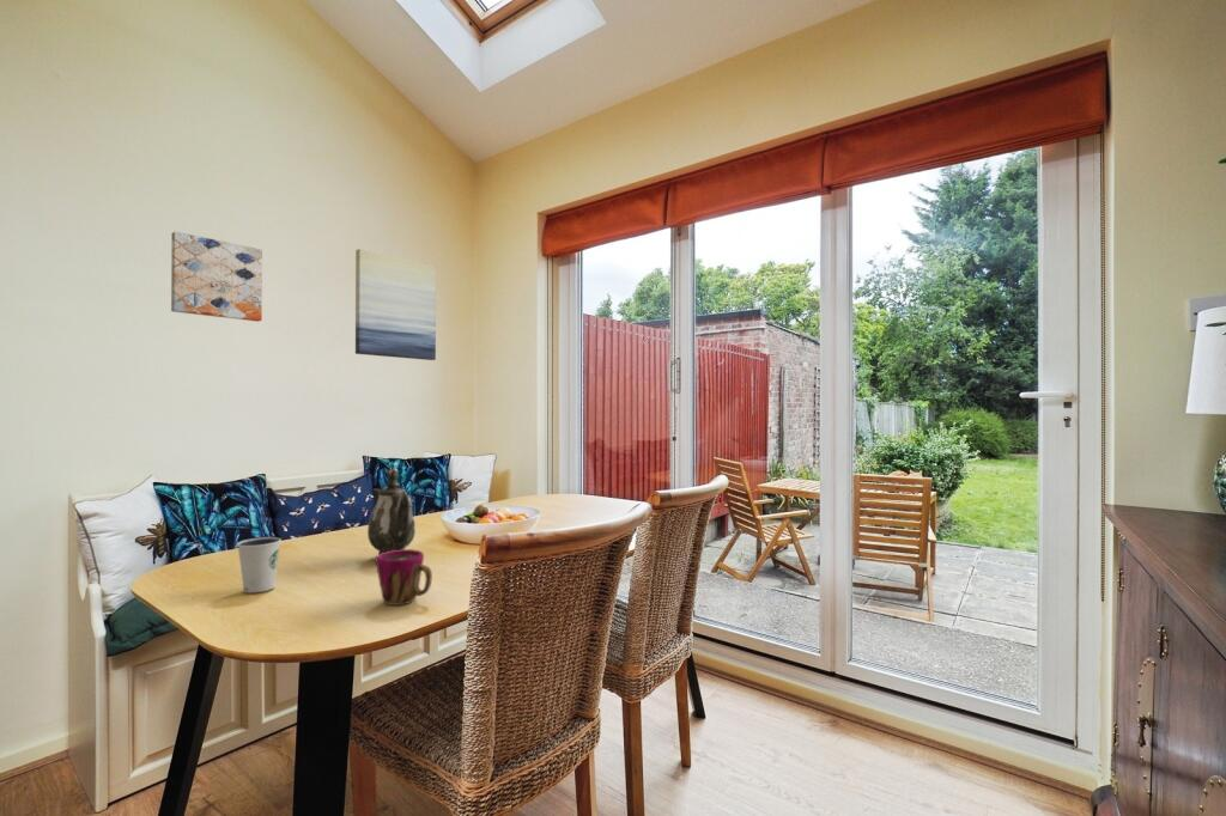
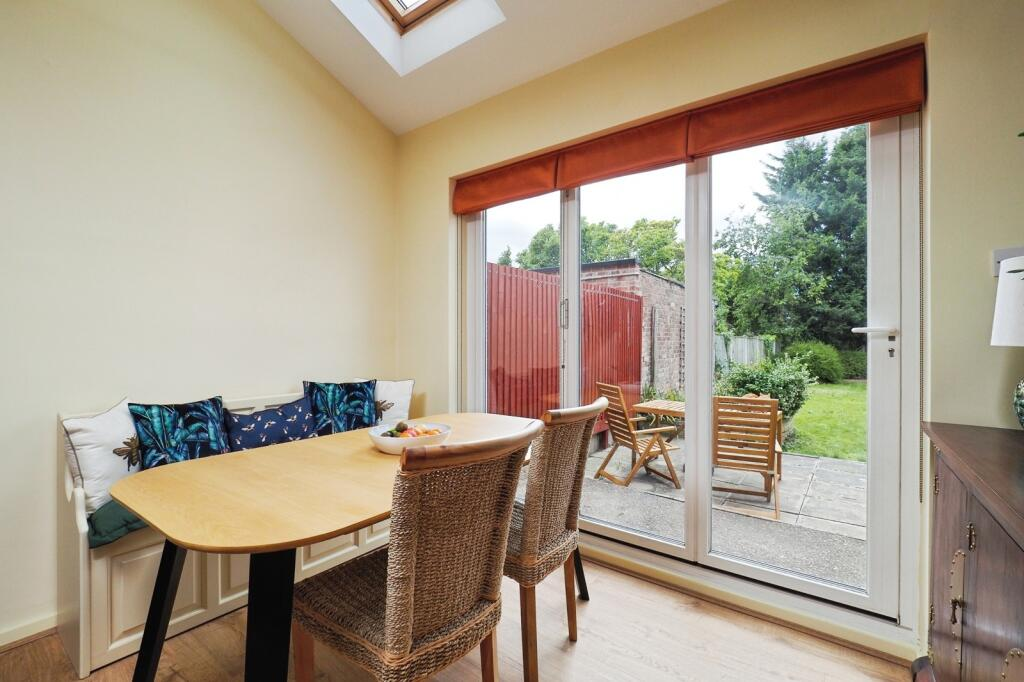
- teapot [366,467,417,561]
- wall art [170,231,263,323]
- dixie cup [236,536,283,593]
- wall art [354,248,437,361]
- cup [375,548,433,607]
